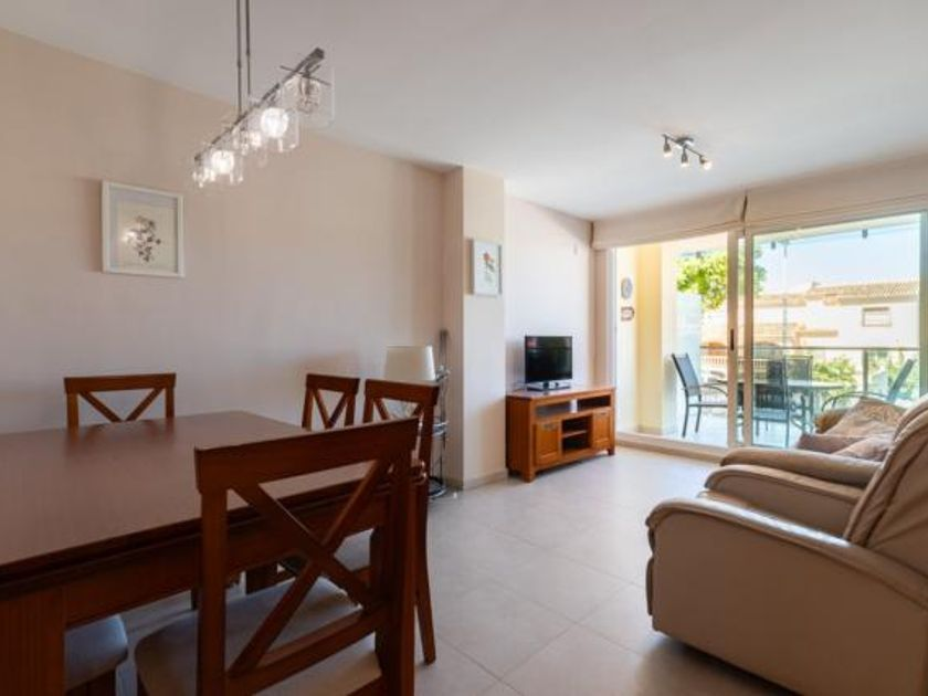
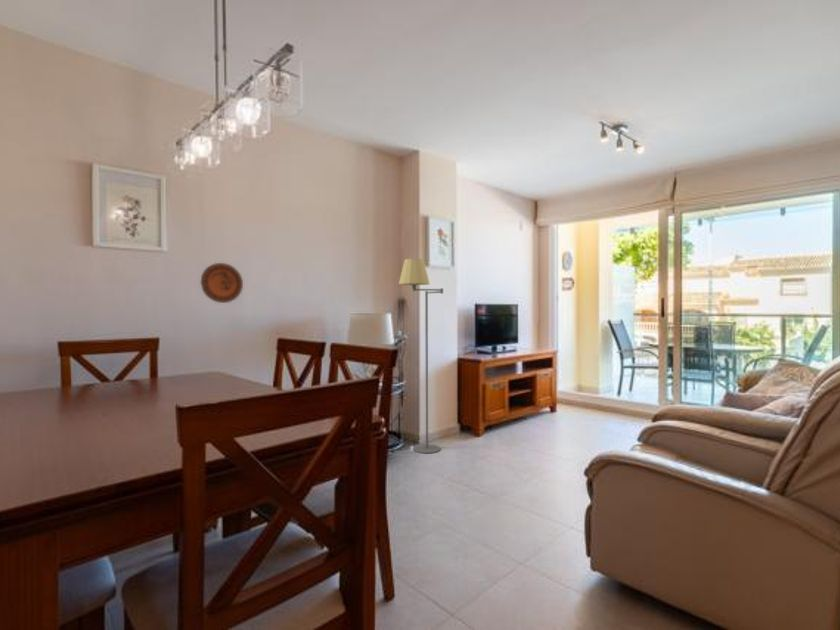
+ decorative plate [200,262,244,304]
+ floor lamp [398,258,444,454]
